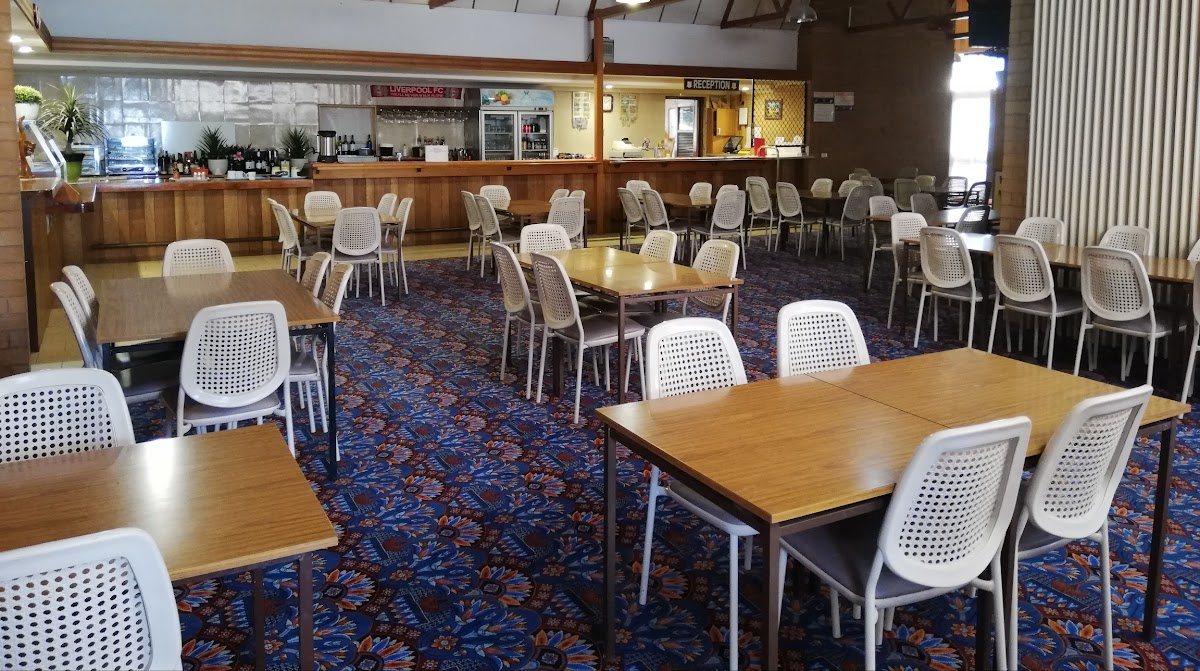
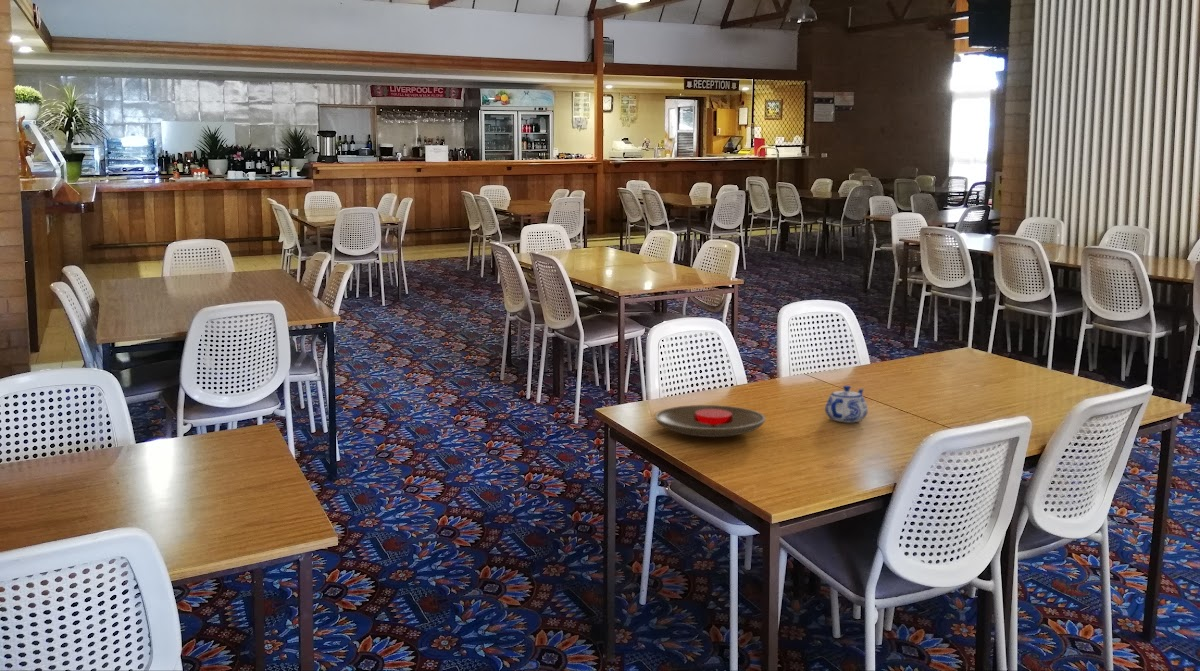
+ teapot [824,385,869,423]
+ plate [654,404,766,438]
